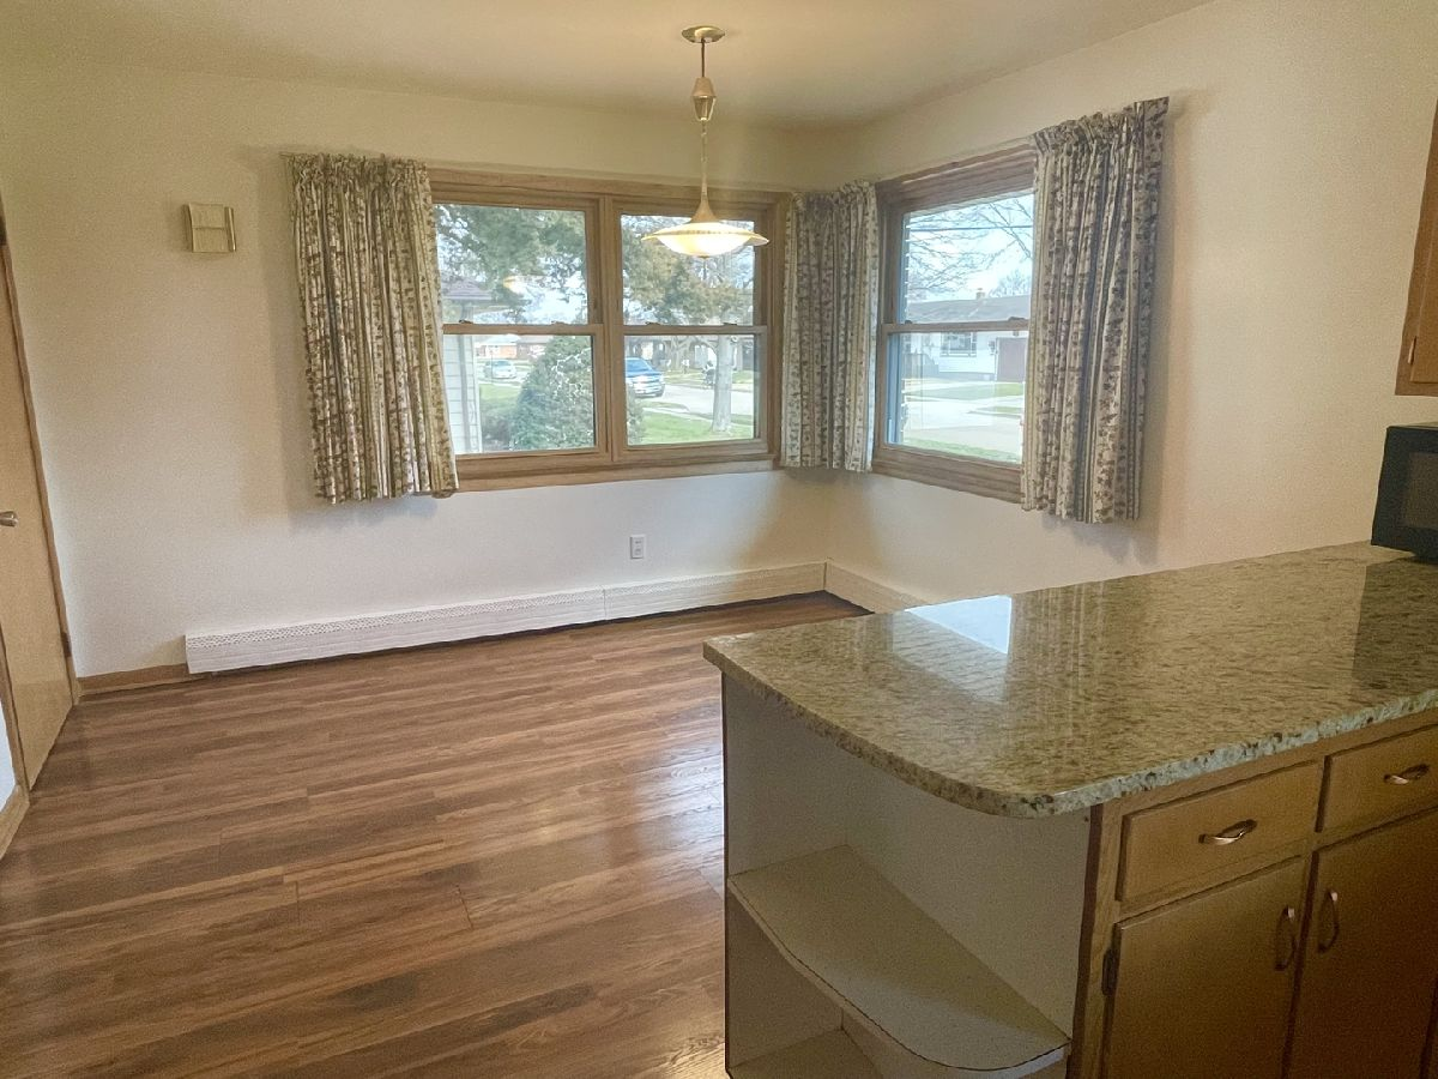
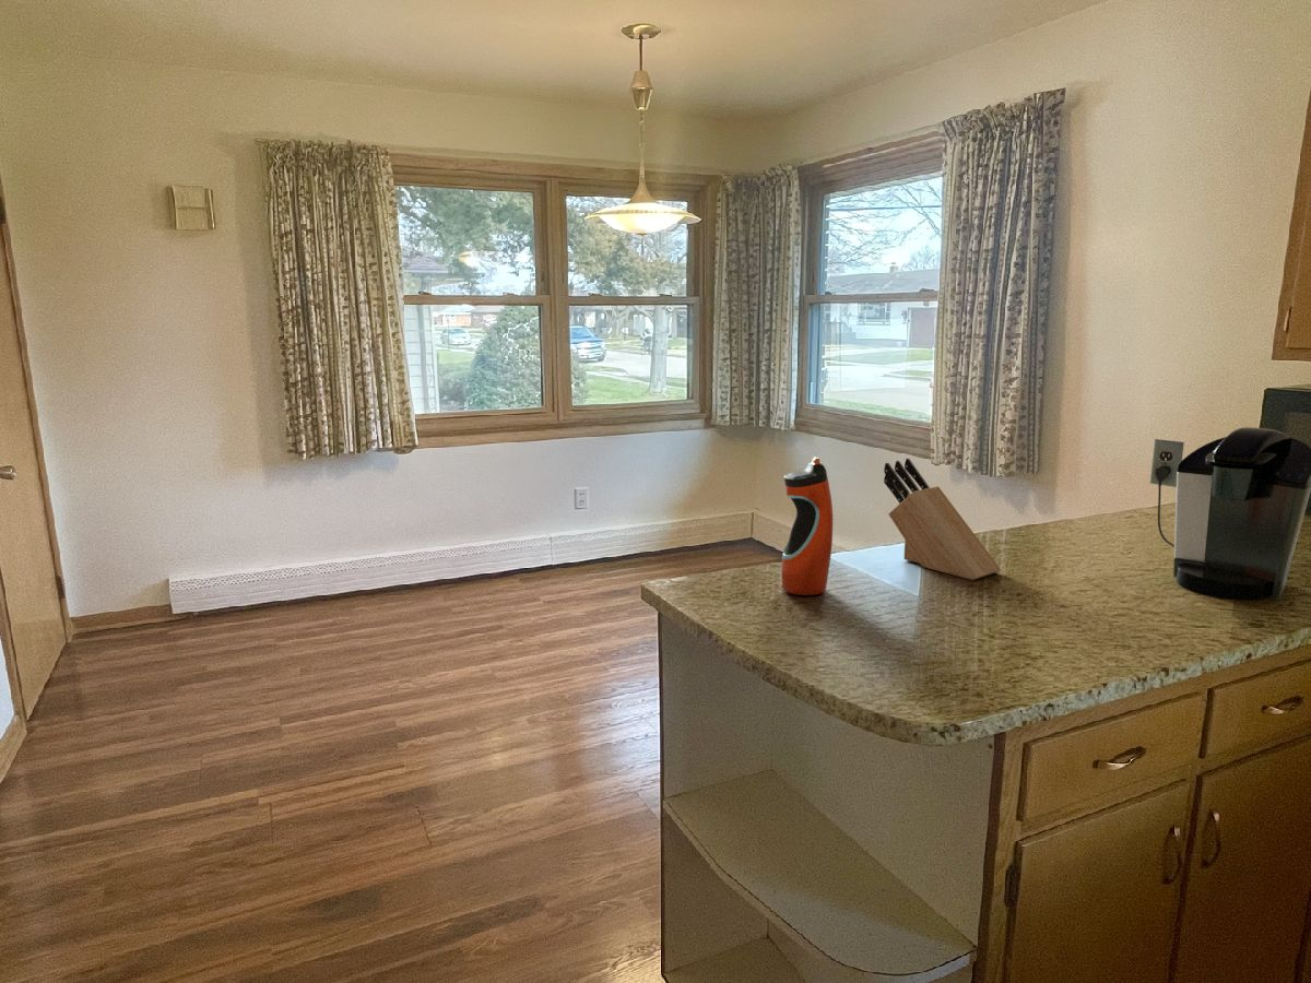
+ water bottle [781,455,834,596]
+ coffee maker [1149,426,1311,601]
+ knife block [883,458,1002,581]
